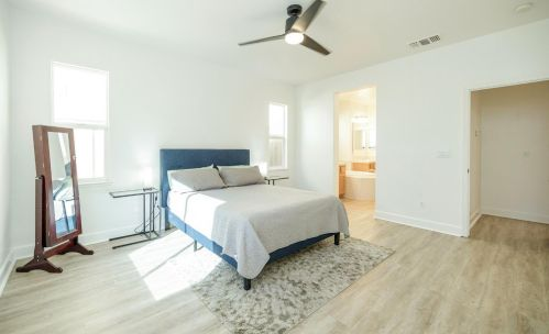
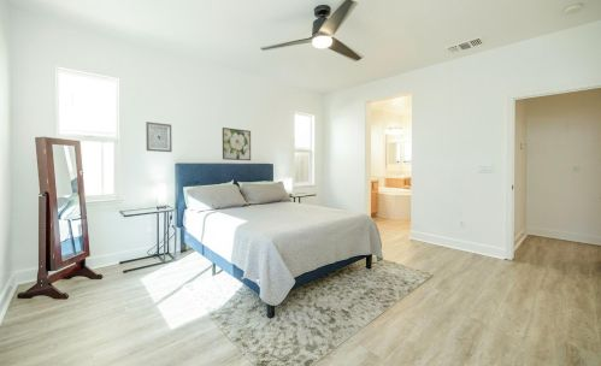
+ wall art [145,120,173,153]
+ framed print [222,126,252,161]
